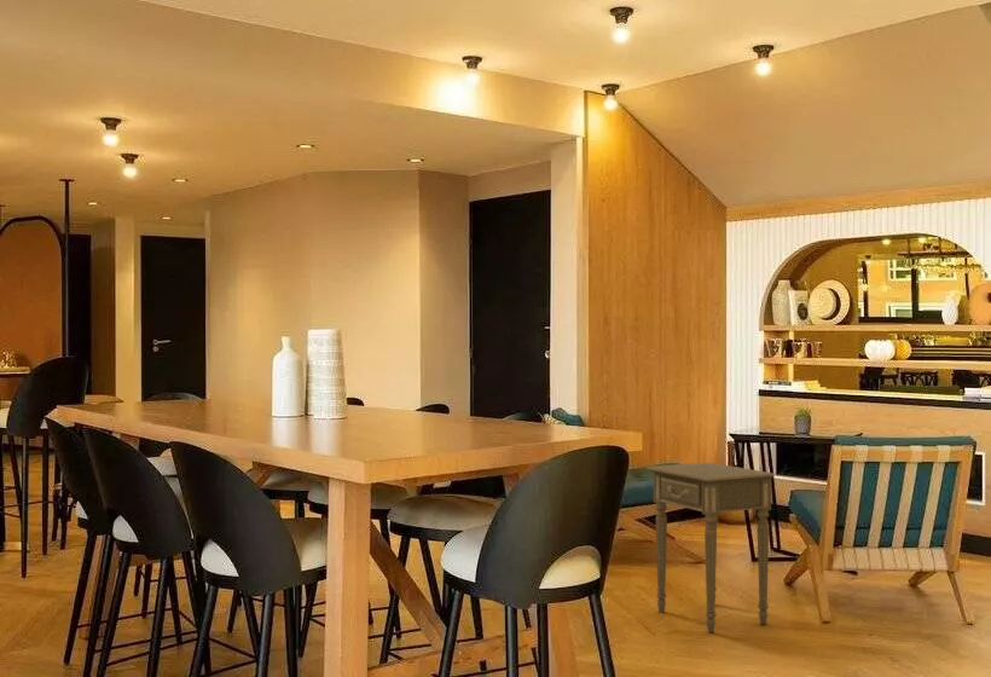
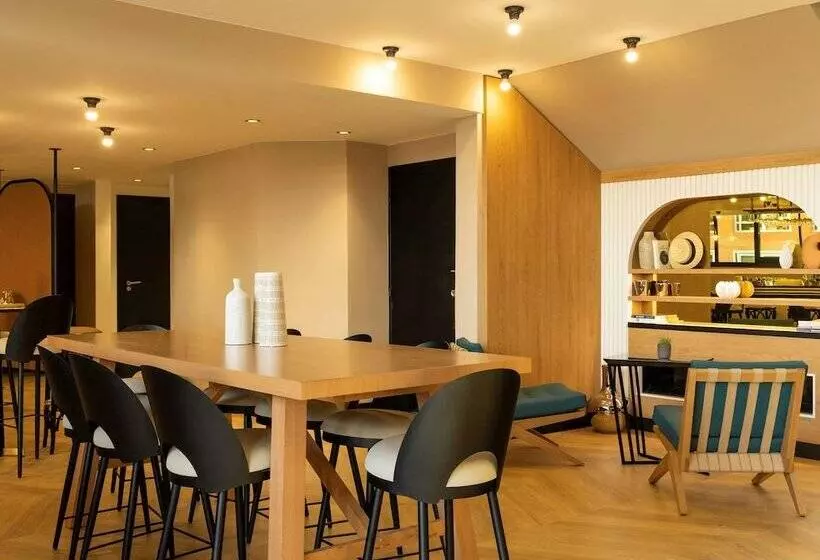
- side table [645,462,776,633]
